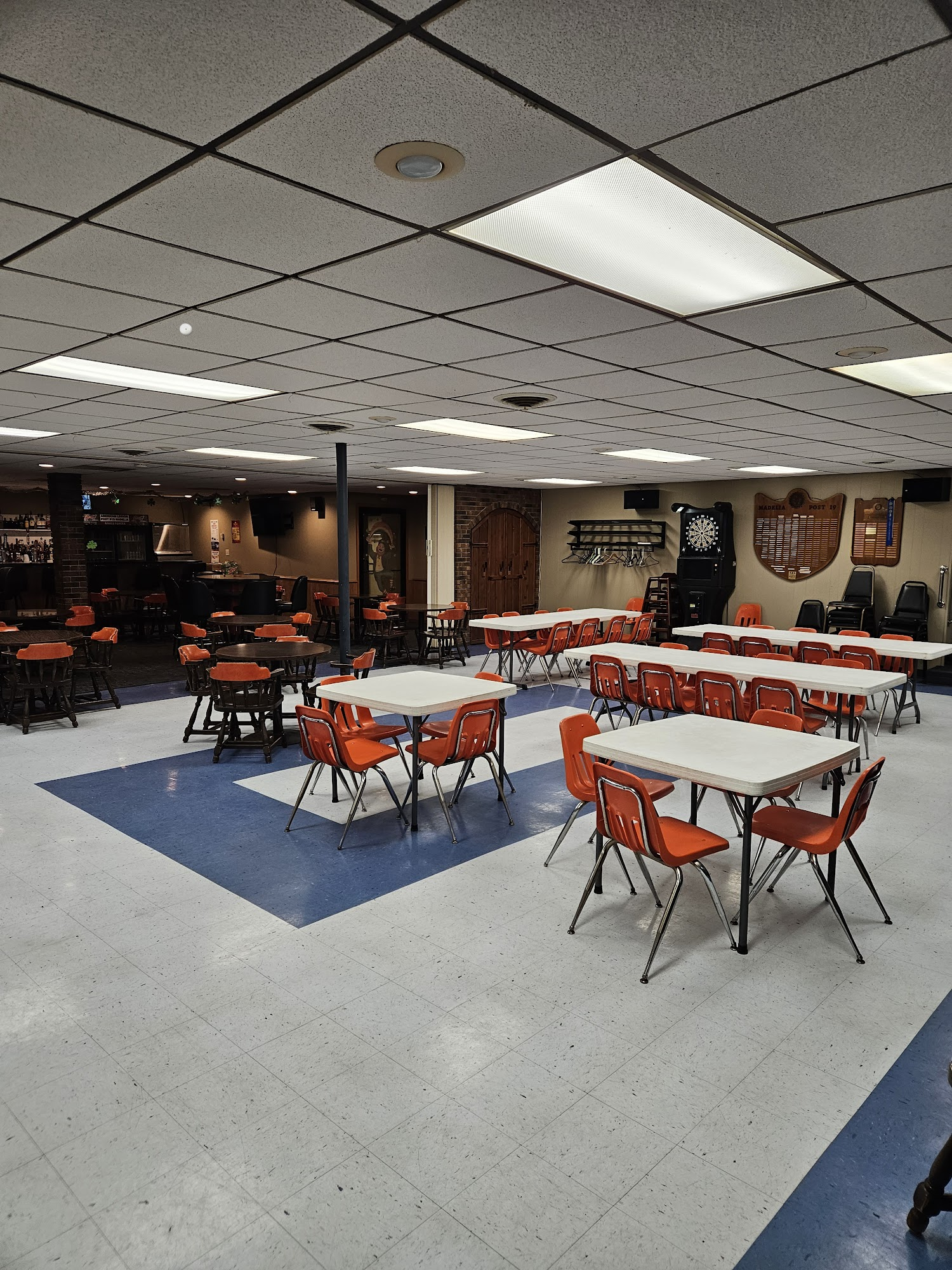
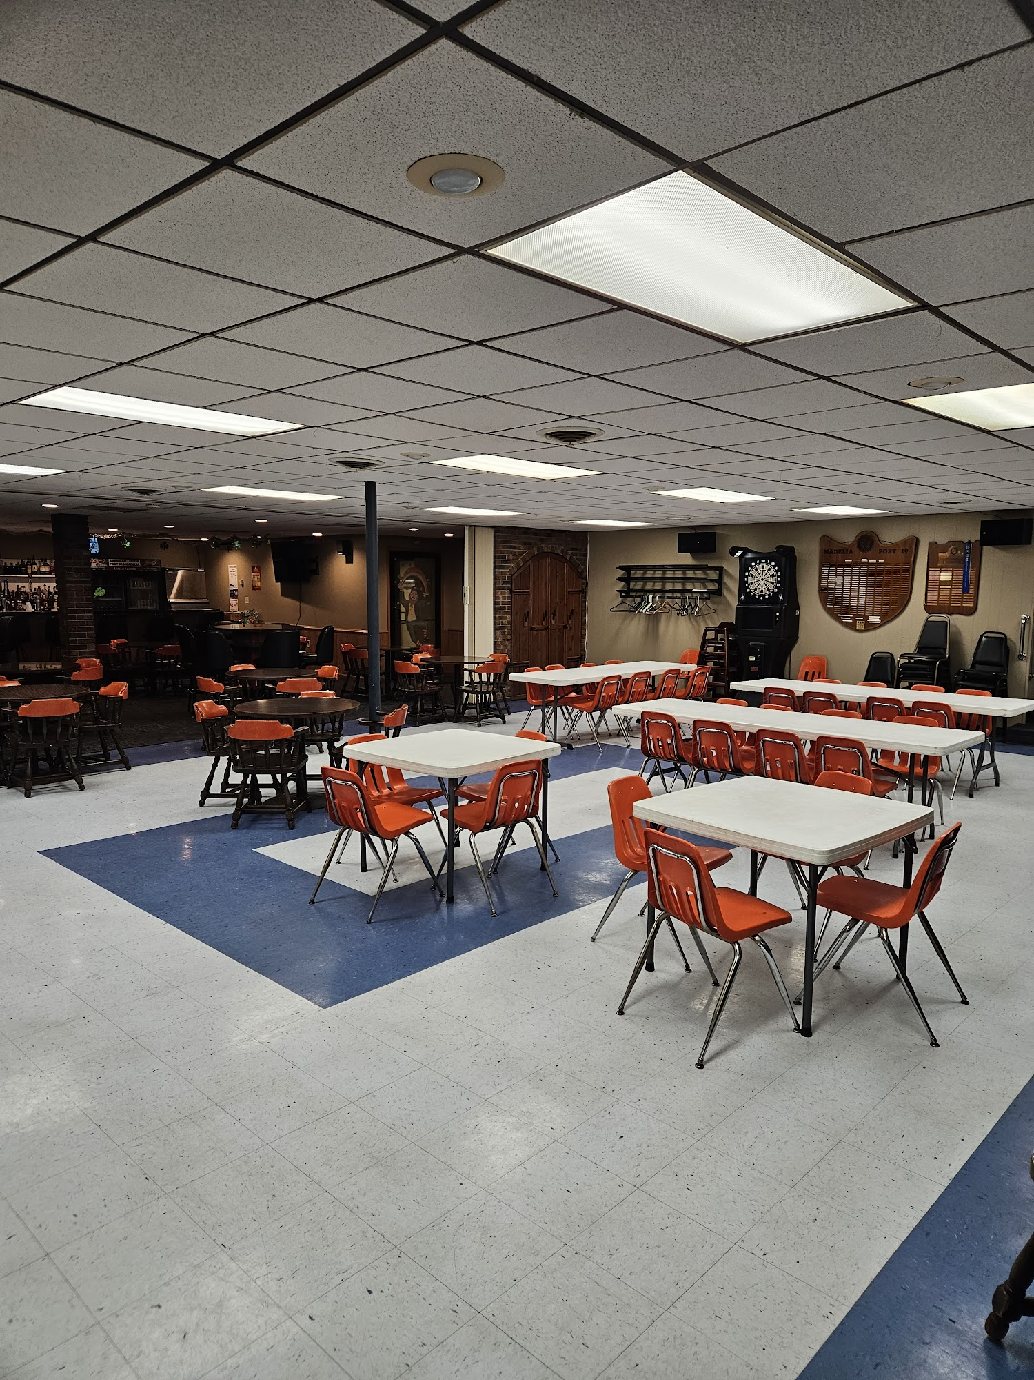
- smoke detector [179,323,193,337]
